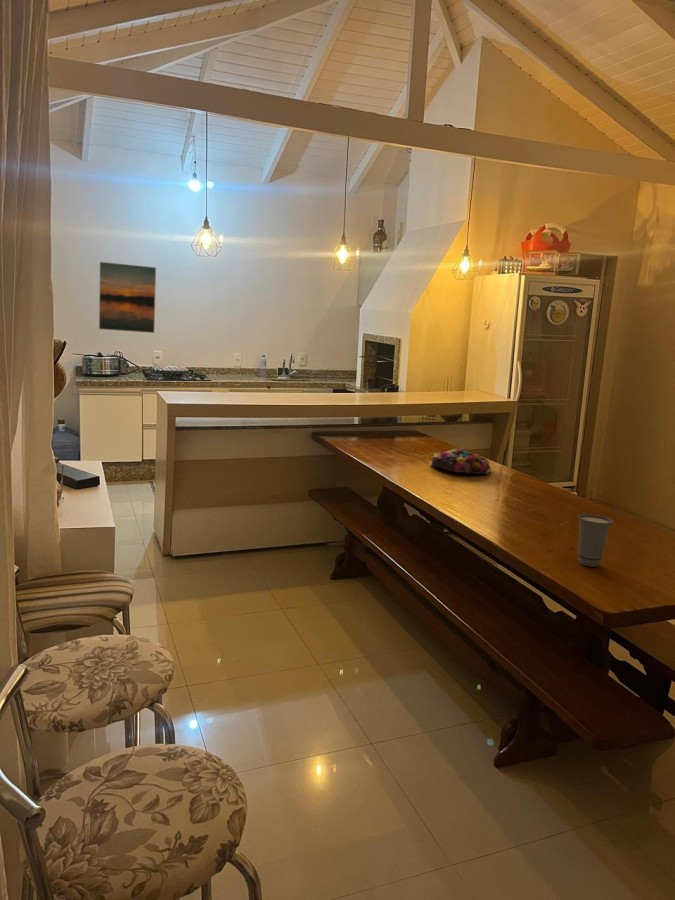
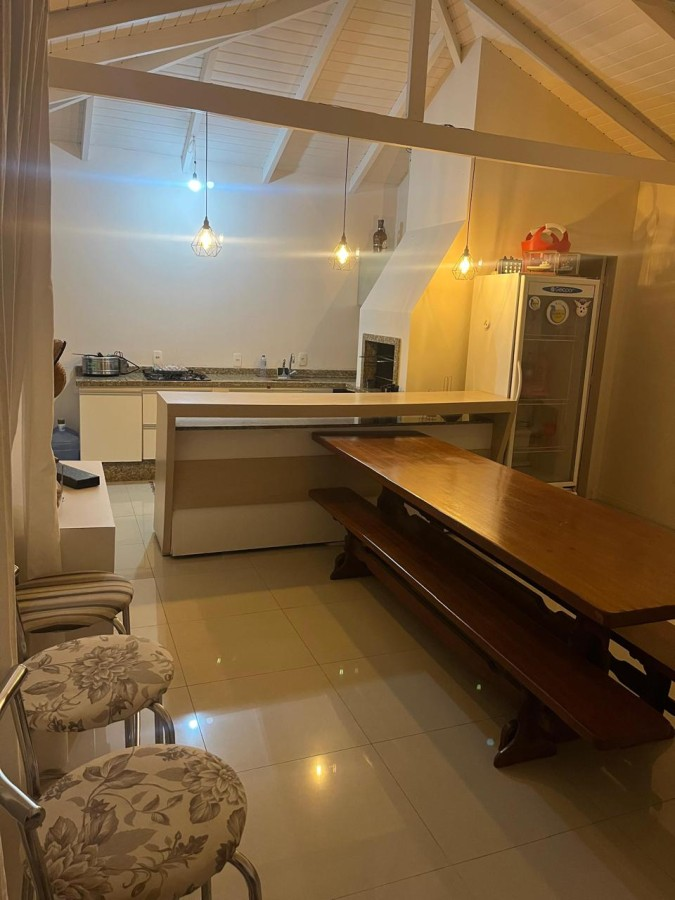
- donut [429,446,492,475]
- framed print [98,261,157,334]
- cup [576,513,614,568]
